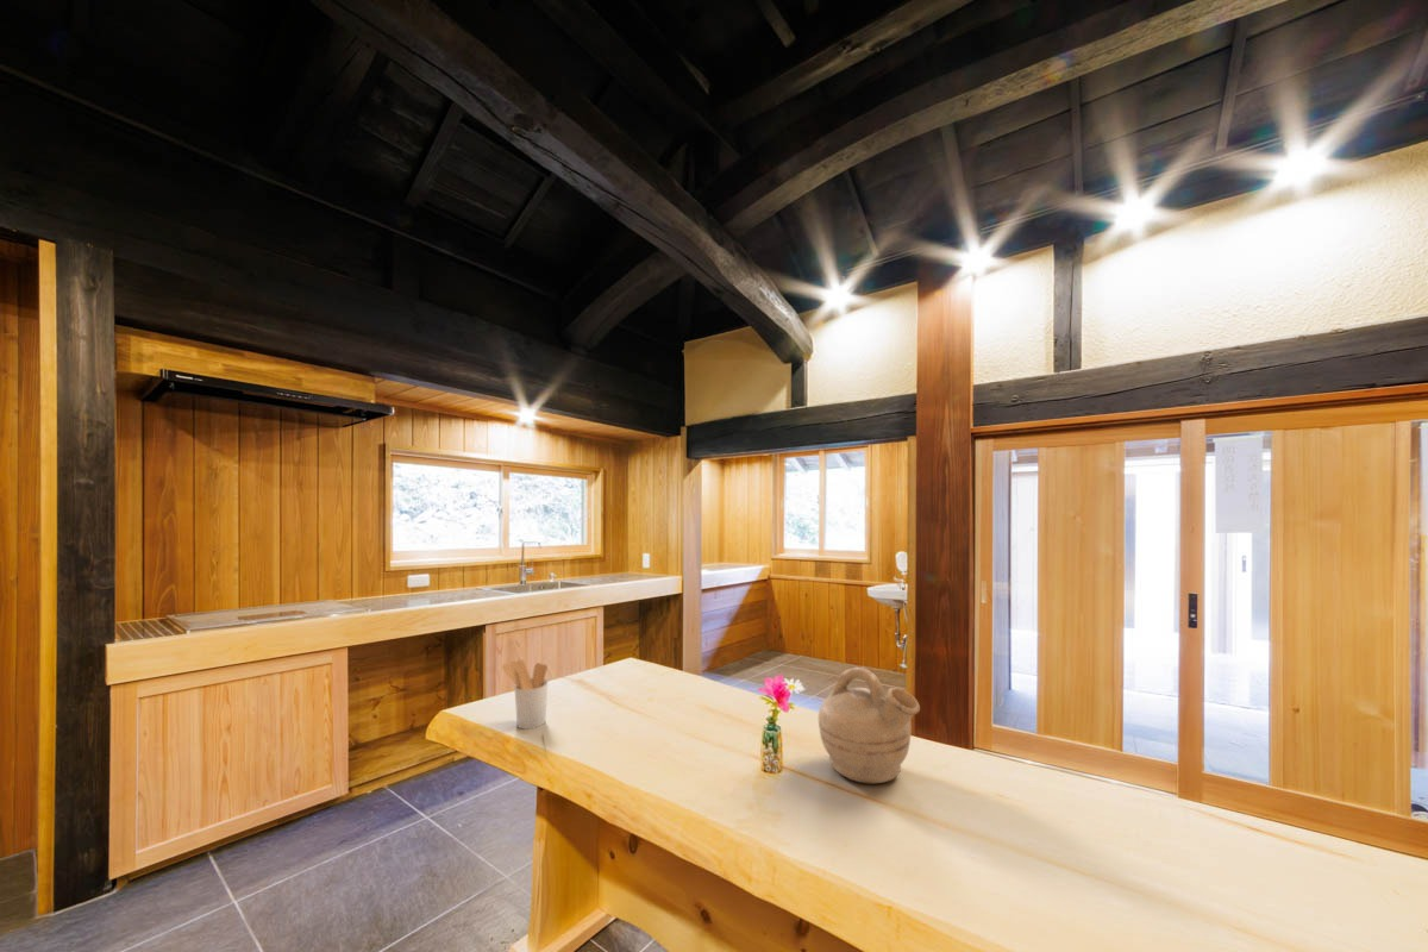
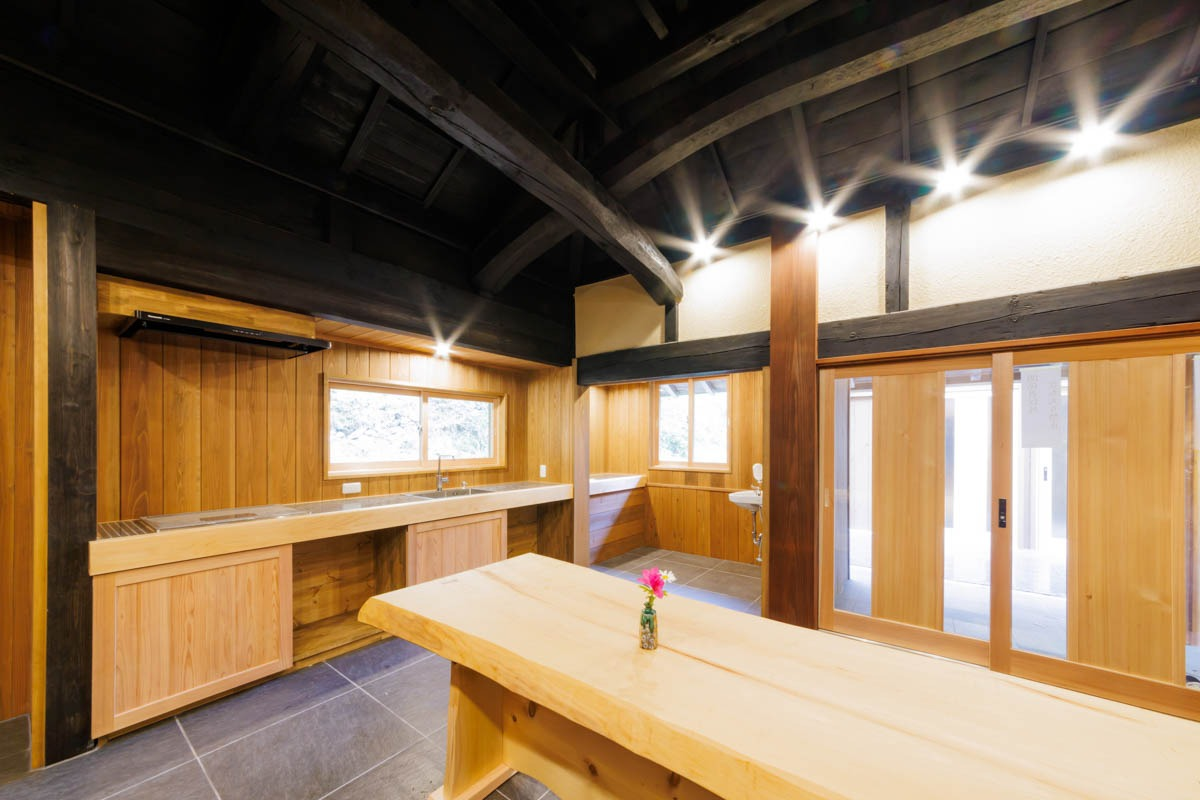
- utensil holder [501,658,549,729]
- teapot [818,666,921,784]
